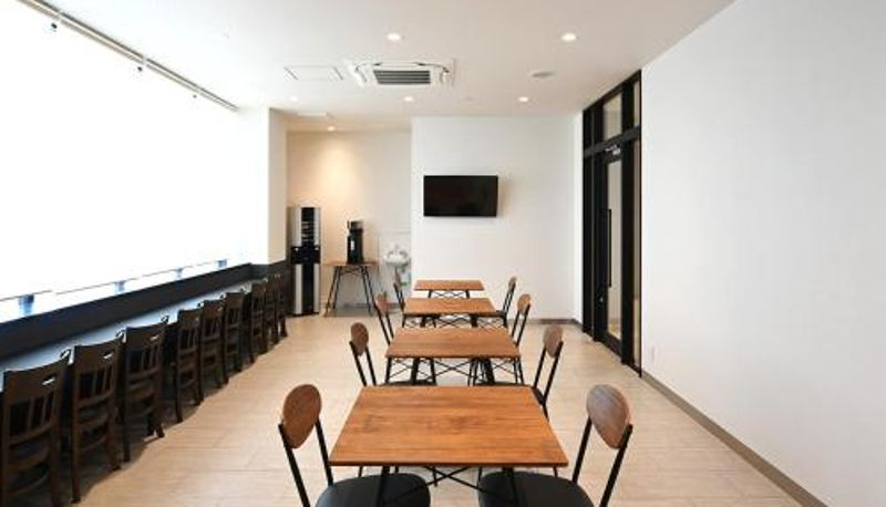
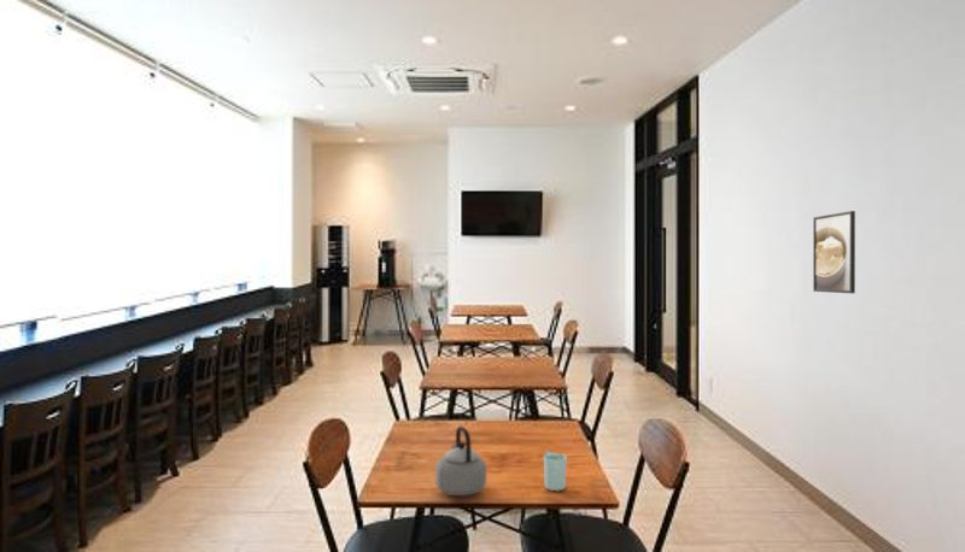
+ teapot [434,425,487,497]
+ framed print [812,210,856,294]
+ cup [543,450,568,492]
